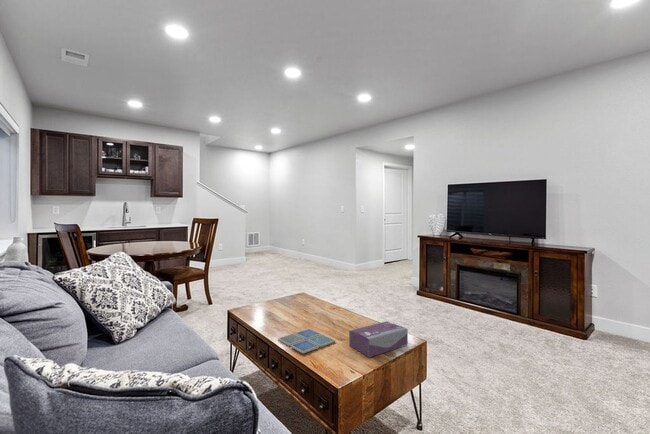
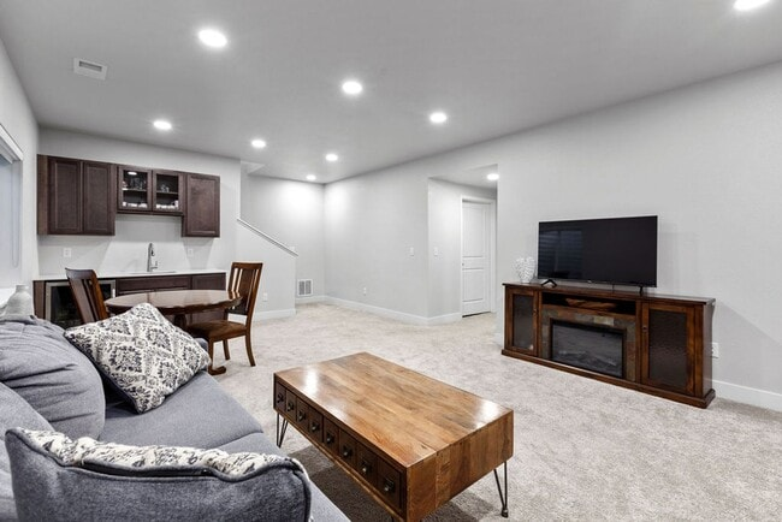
- drink coaster [277,328,336,355]
- tissue box [348,320,409,358]
